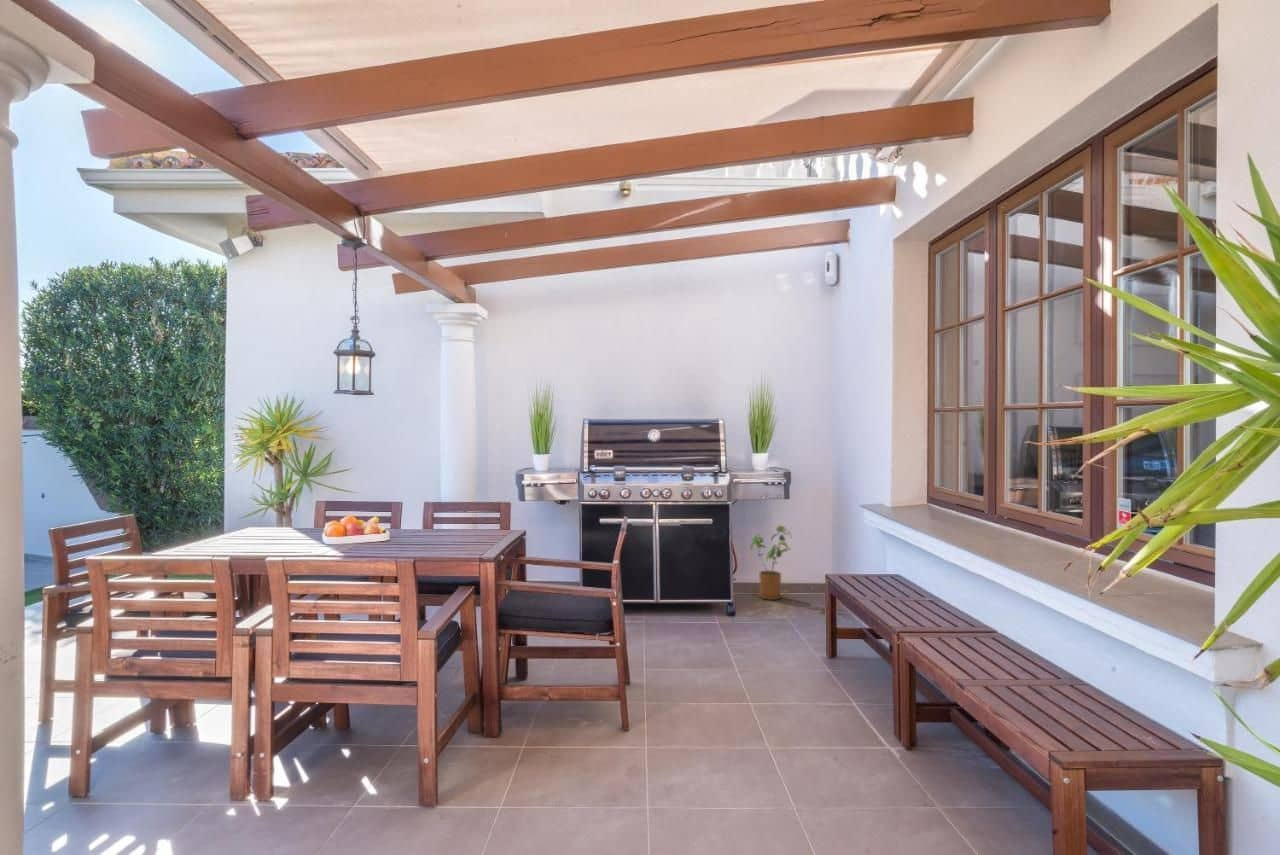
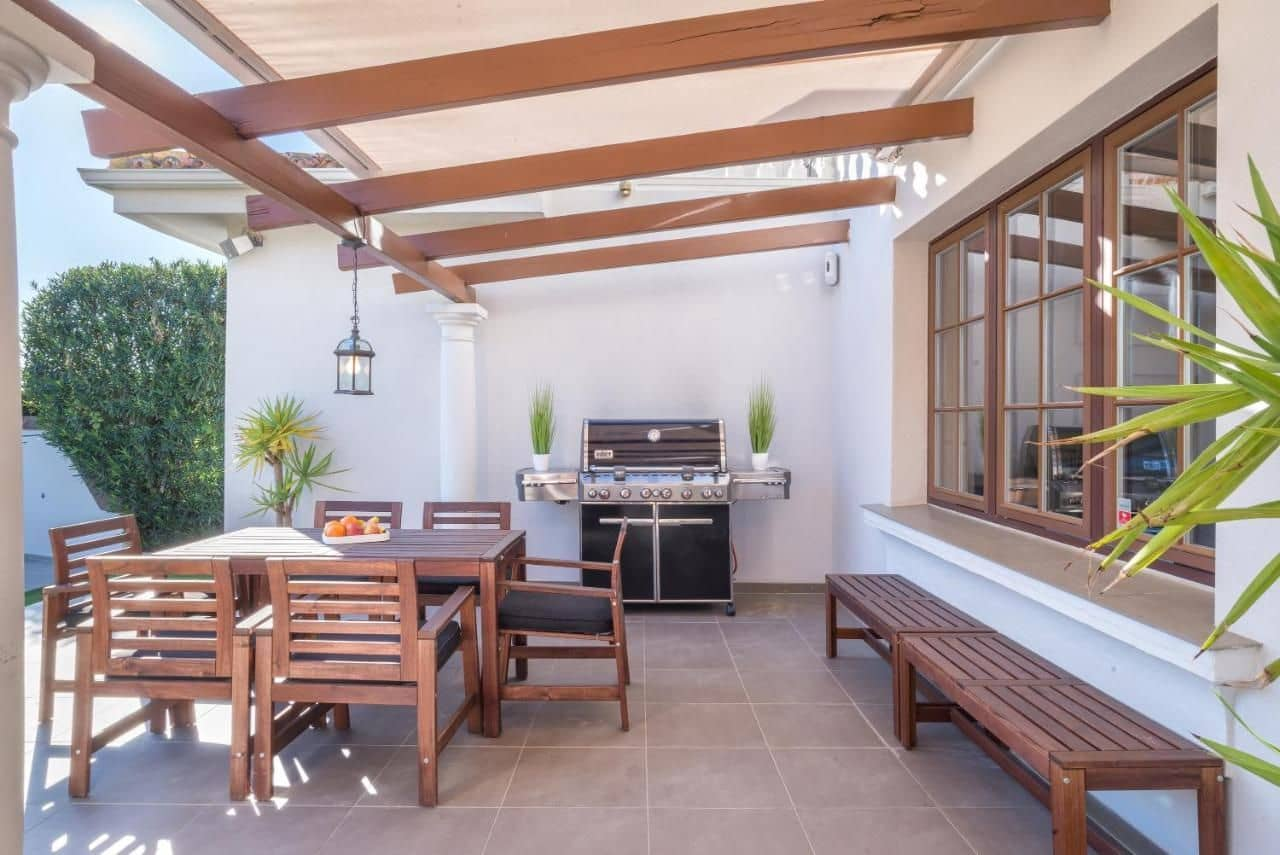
- house plant [749,524,792,601]
